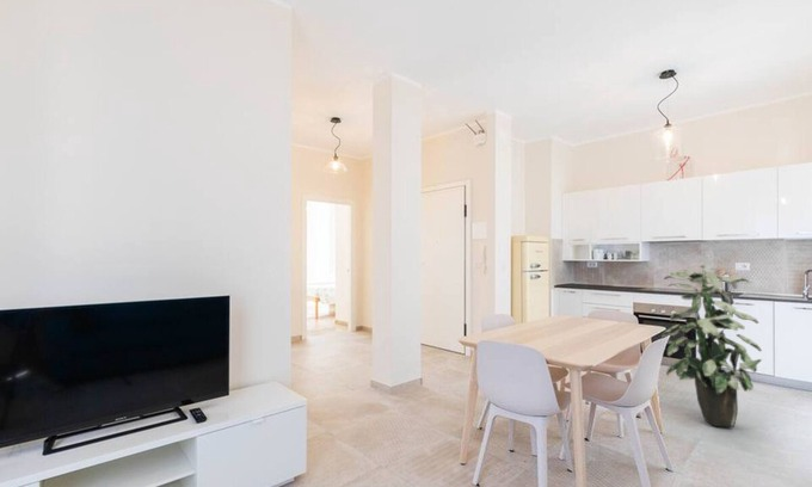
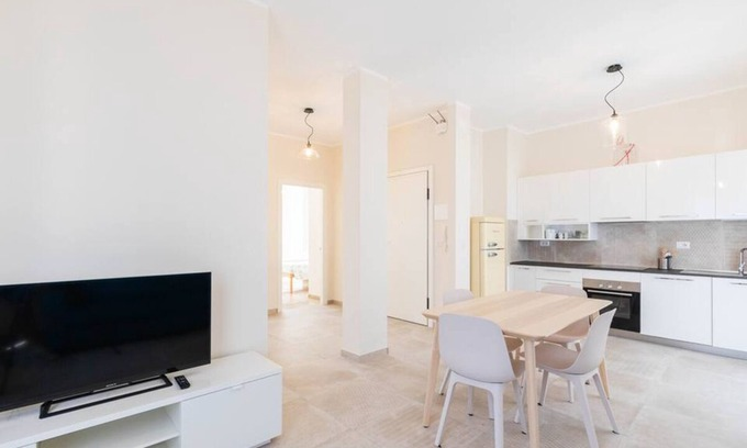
- indoor plant [660,264,763,429]
